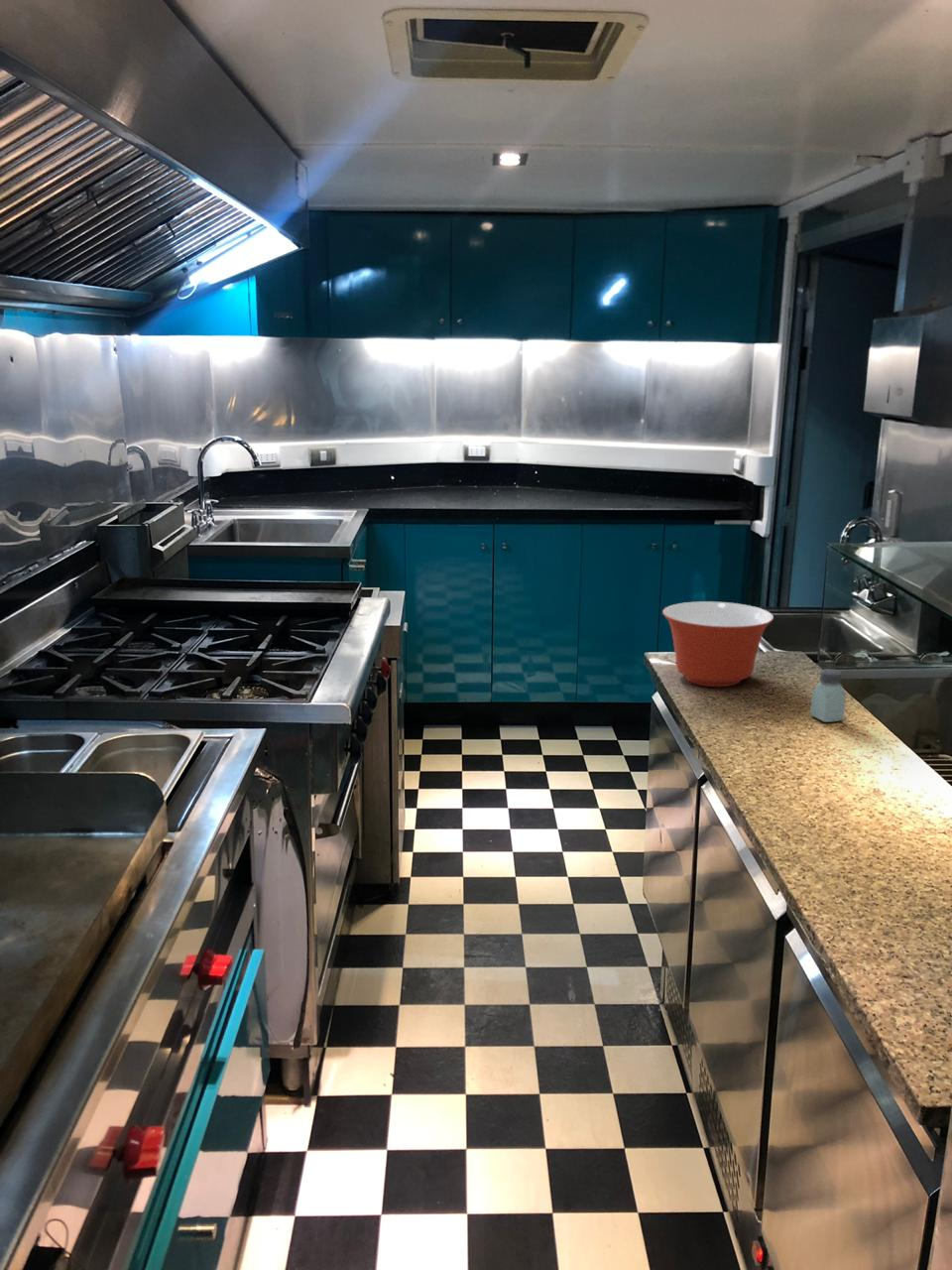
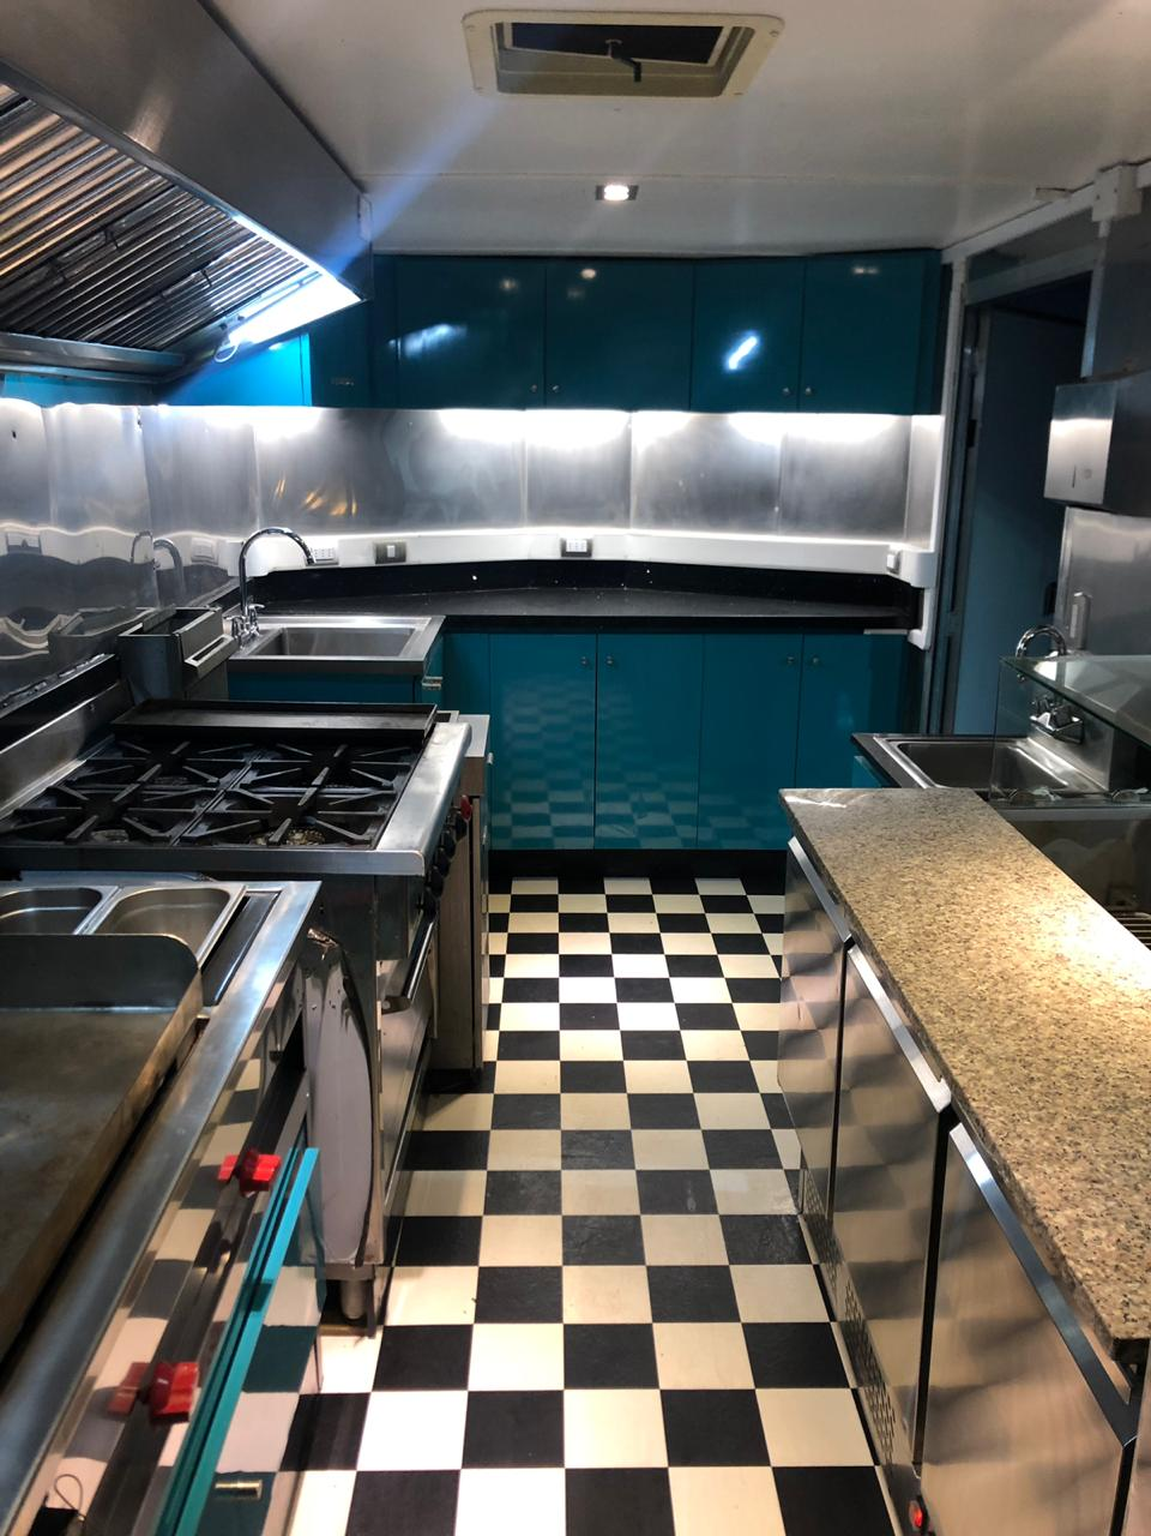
- saltshaker [809,668,847,723]
- mixing bowl [661,600,774,688]
